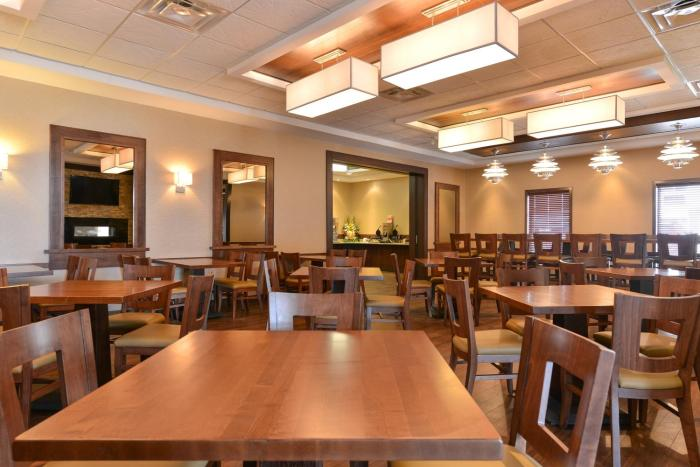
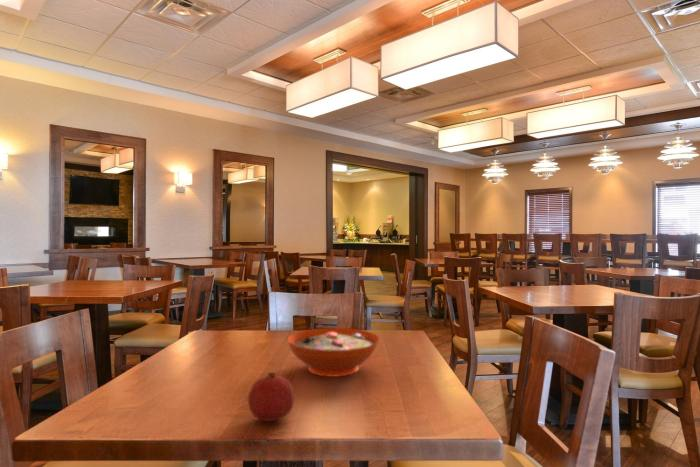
+ decorative bowl [287,327,380,378]
+ fruit [247,371,295,423]
